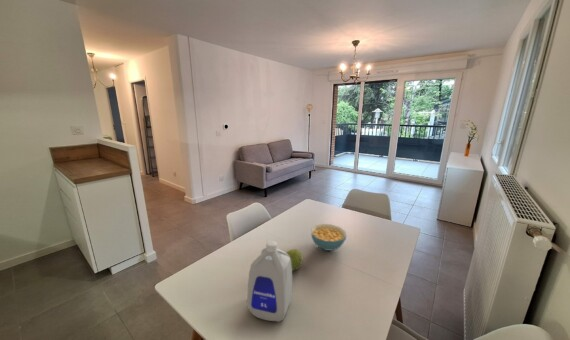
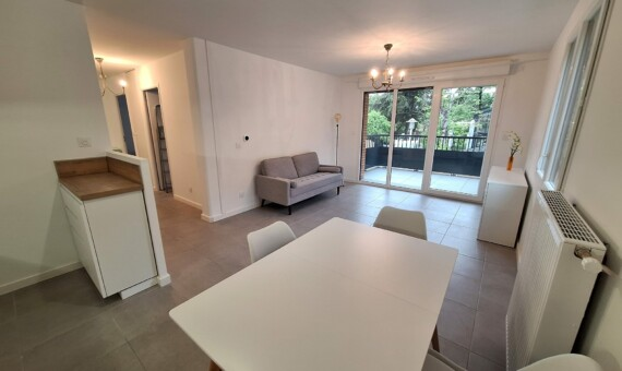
- cereal bowl [310,223,348,251]
- fruit [285,248,304,272]
- bottle [246,240,293,323]
